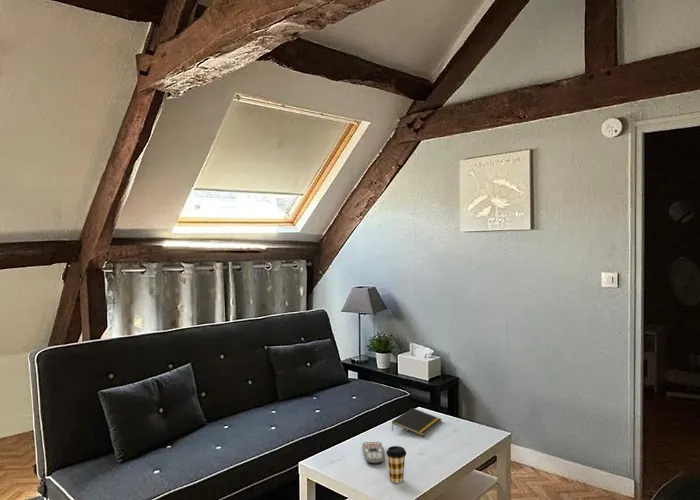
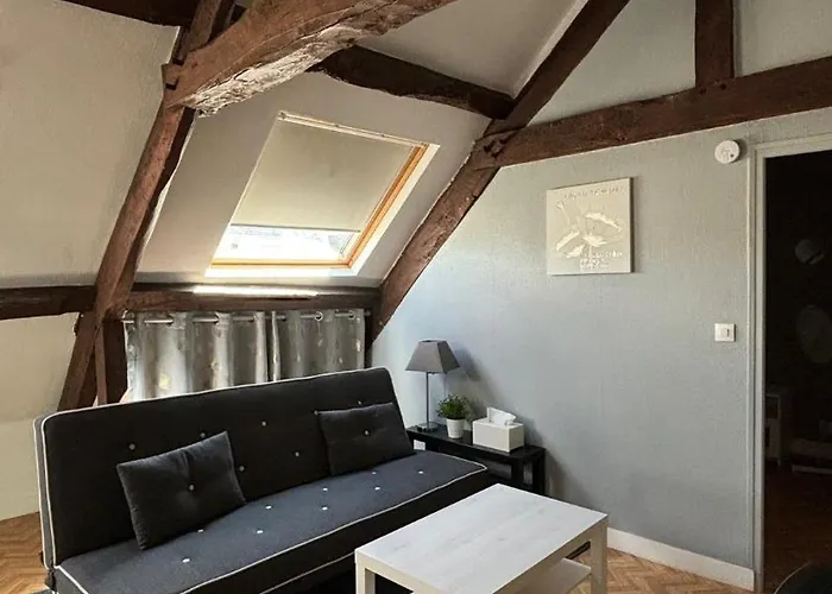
- remote control [362,441,385,465]
- coffee cup [385,445,407,484]
- notepad [391,407,443,437]
